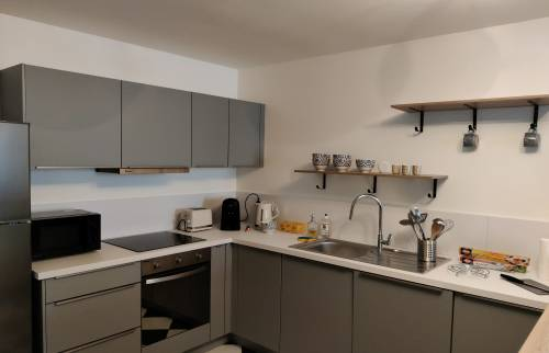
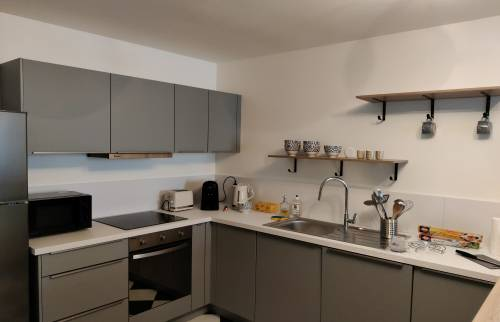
+ mug [389,235,412,253]
